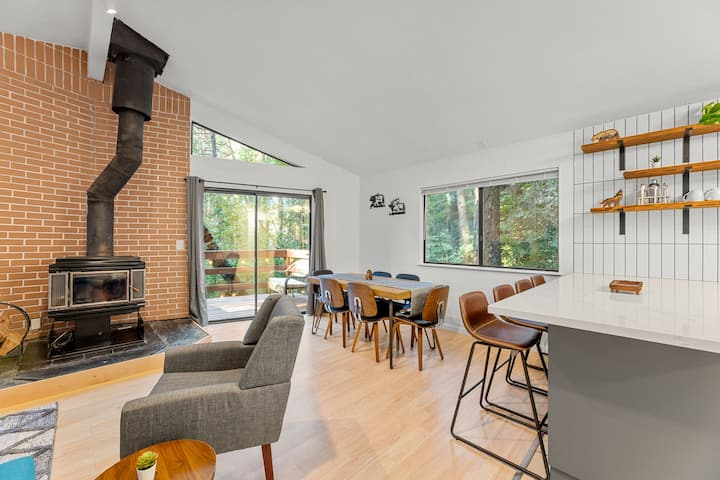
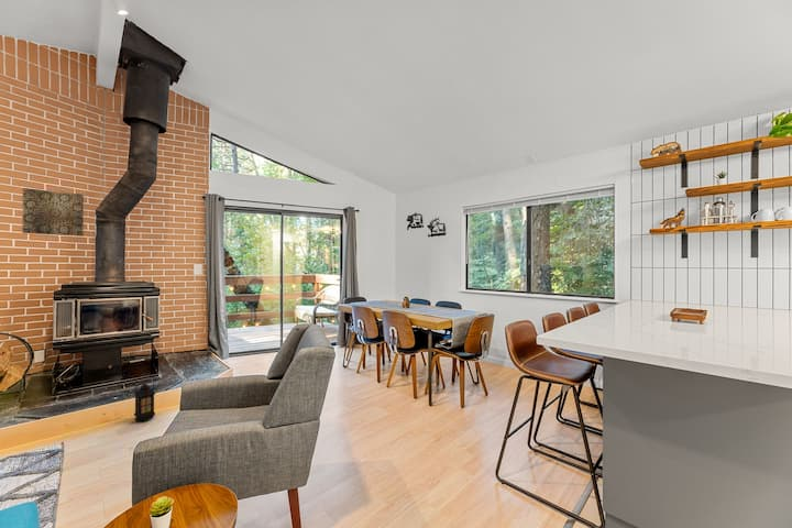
+ wall art [21,187,85,238]
+ lantern [133,373,156,422]
